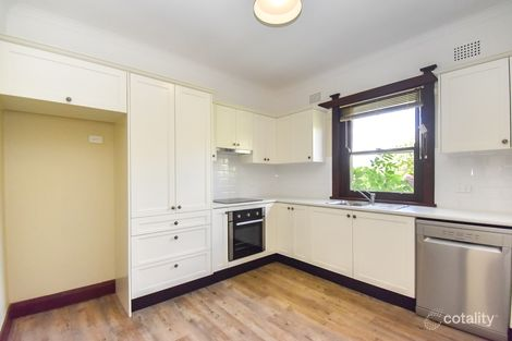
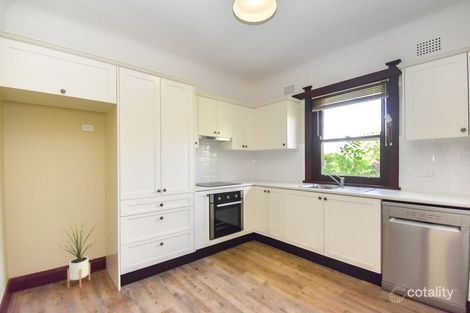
+ house plant [59,220,99,289]
